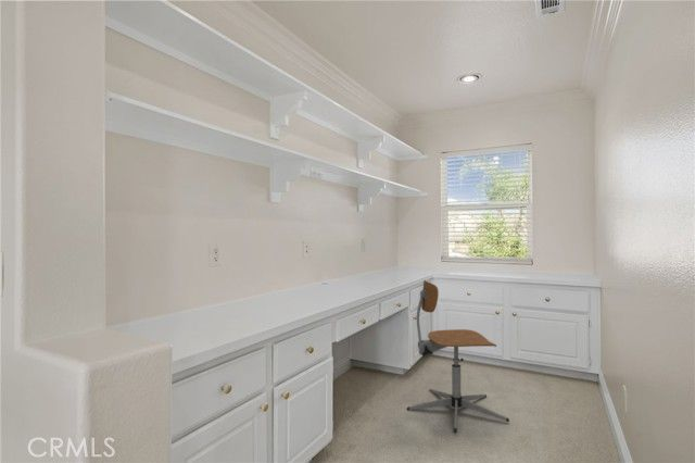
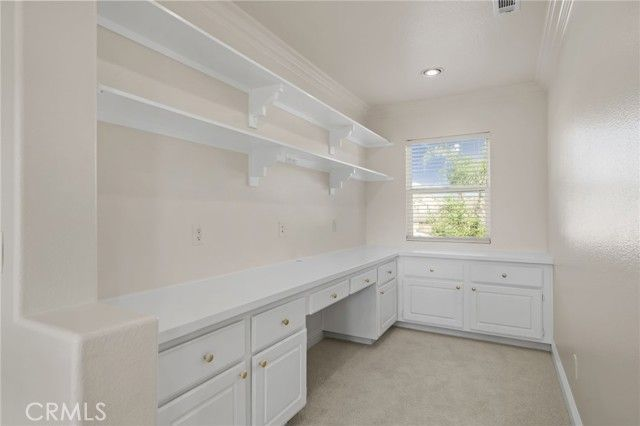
- office chair [406,279,510,434]
